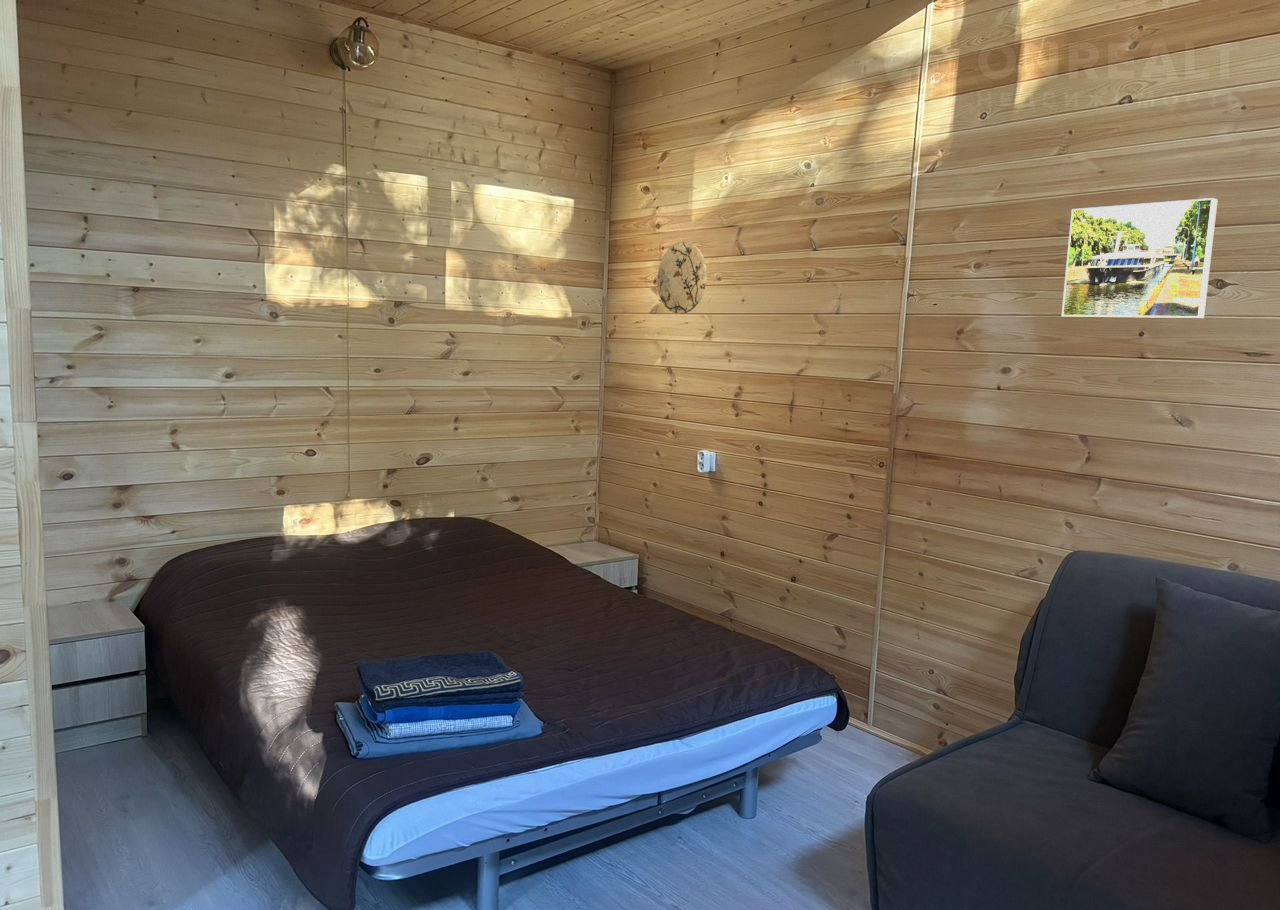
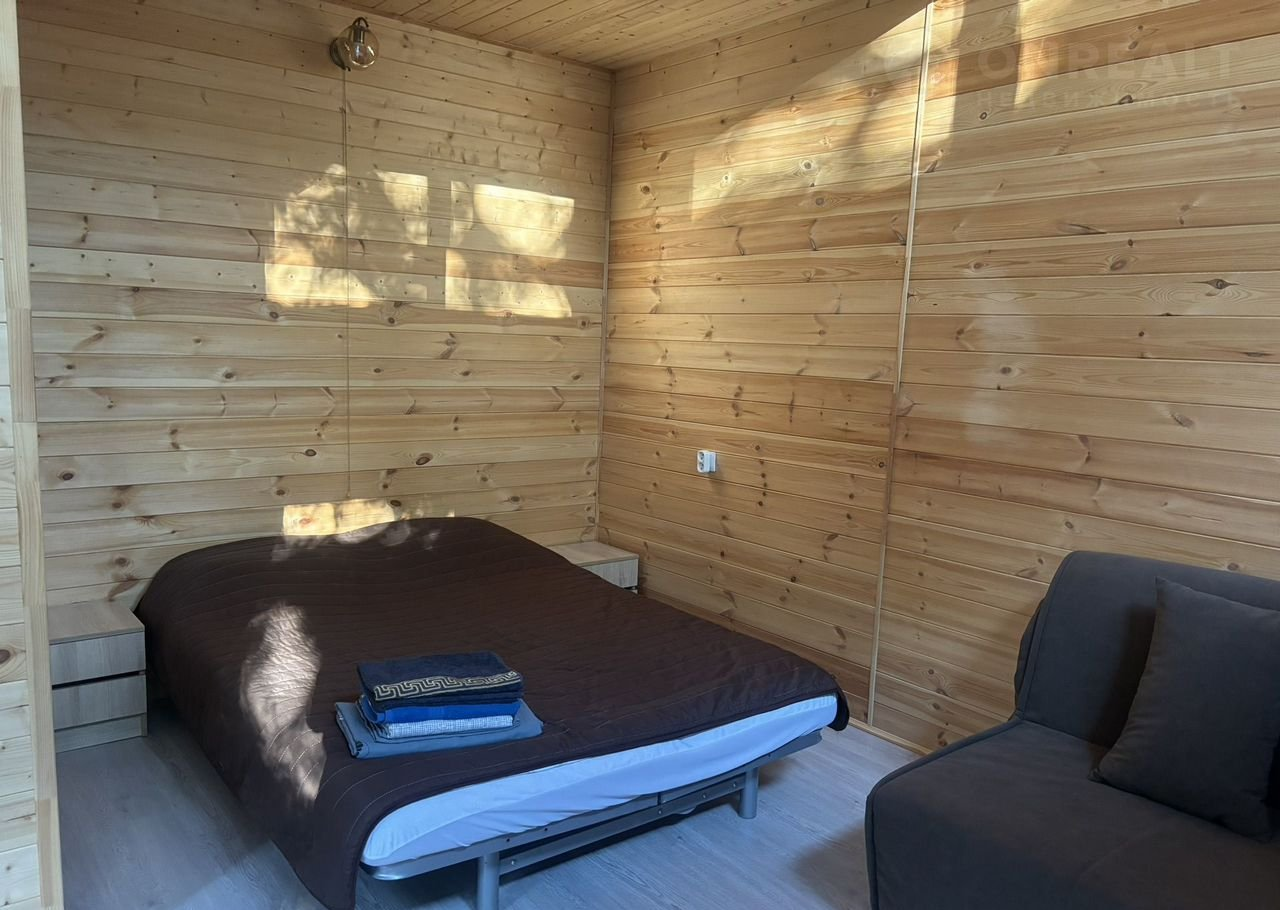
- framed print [1061,197,1219,319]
- decorative plate [657,241,708,315]
